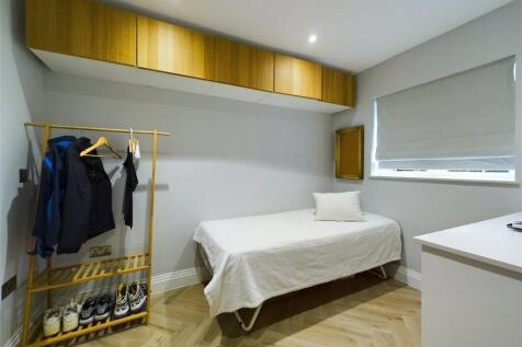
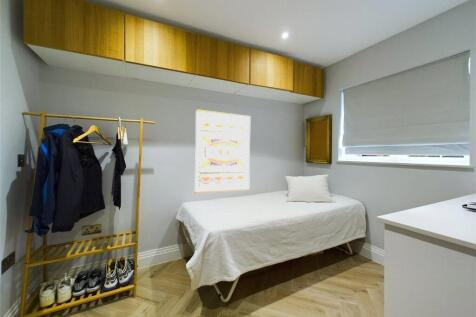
+ wall art [194,108,252,195]
